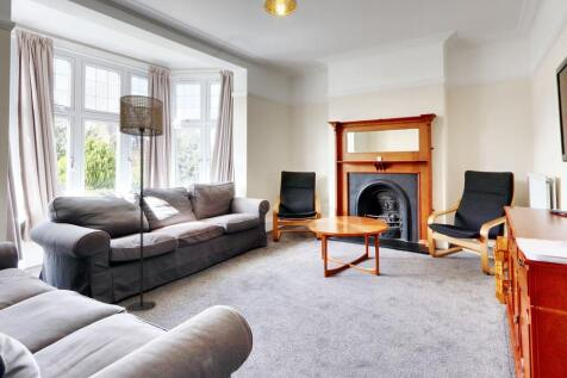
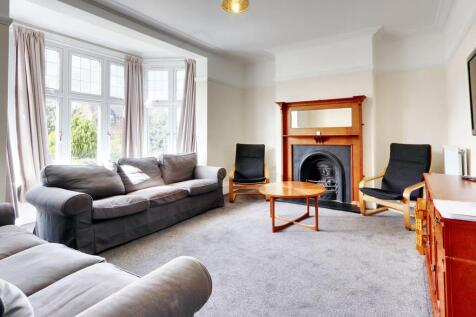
- floor lamp [118,94,164,312]
